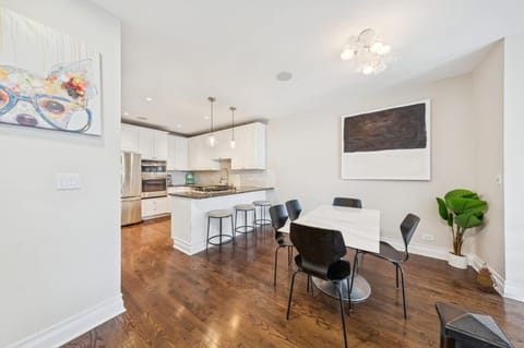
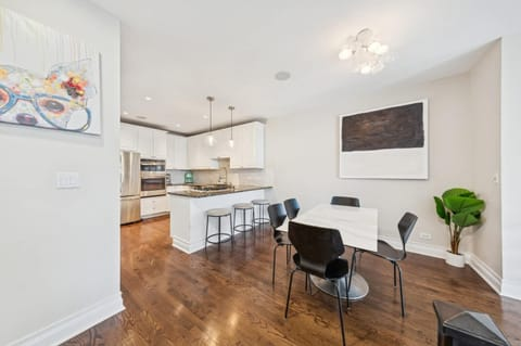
- lantern [473,262,499,295]
